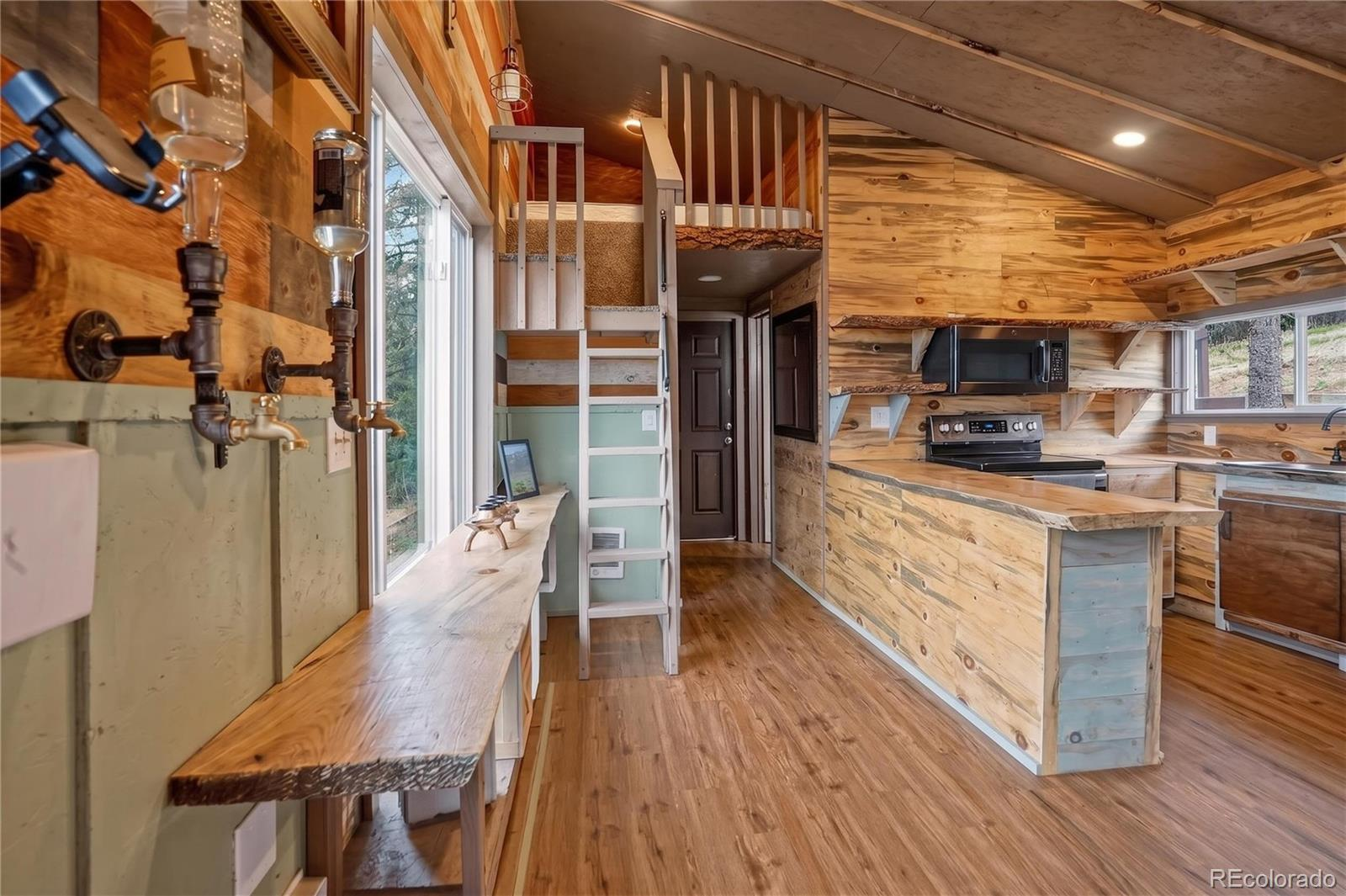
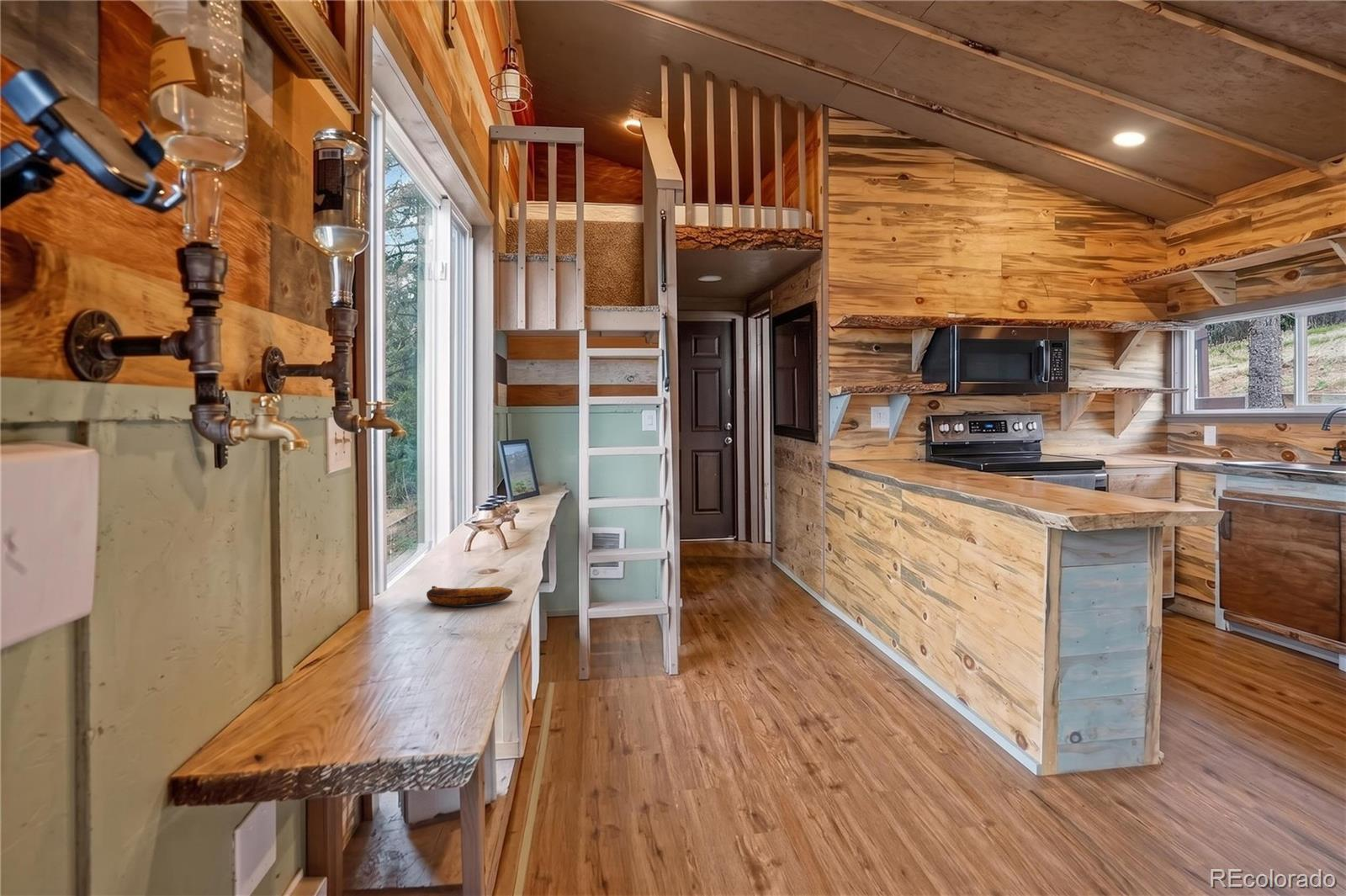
+ banana [426,586,513,607]
